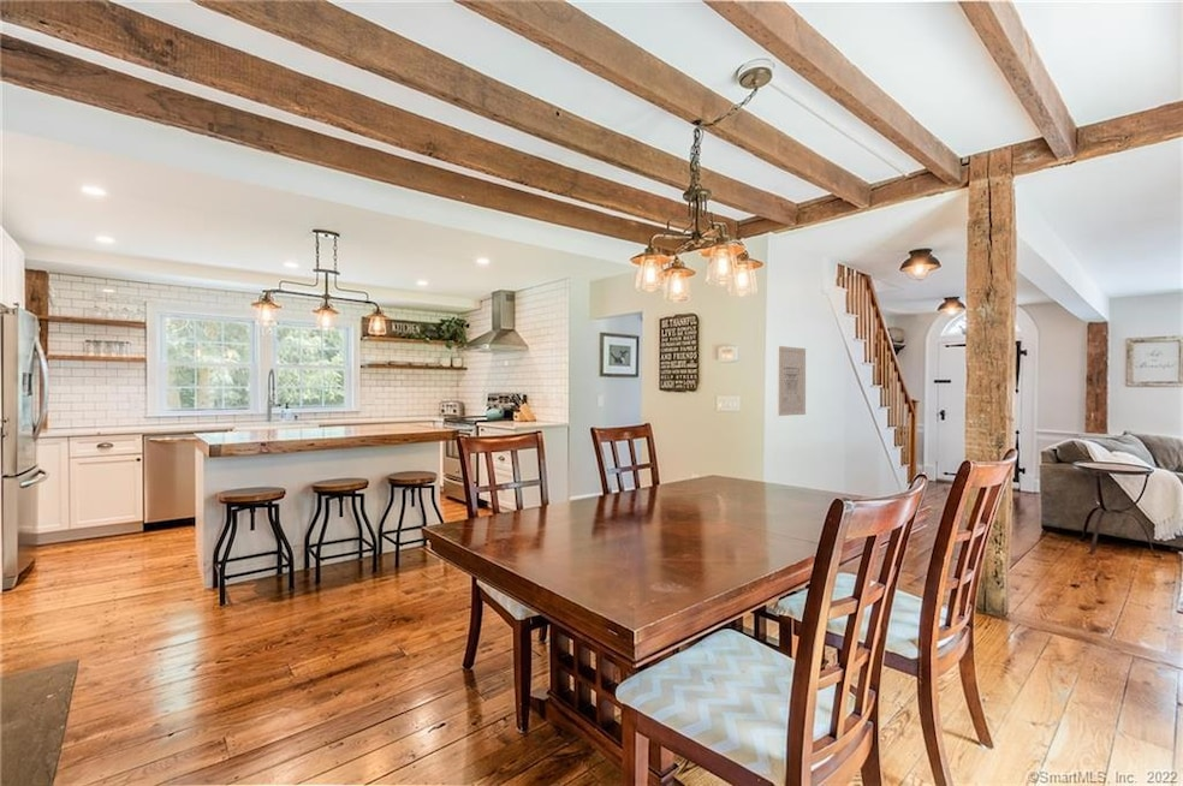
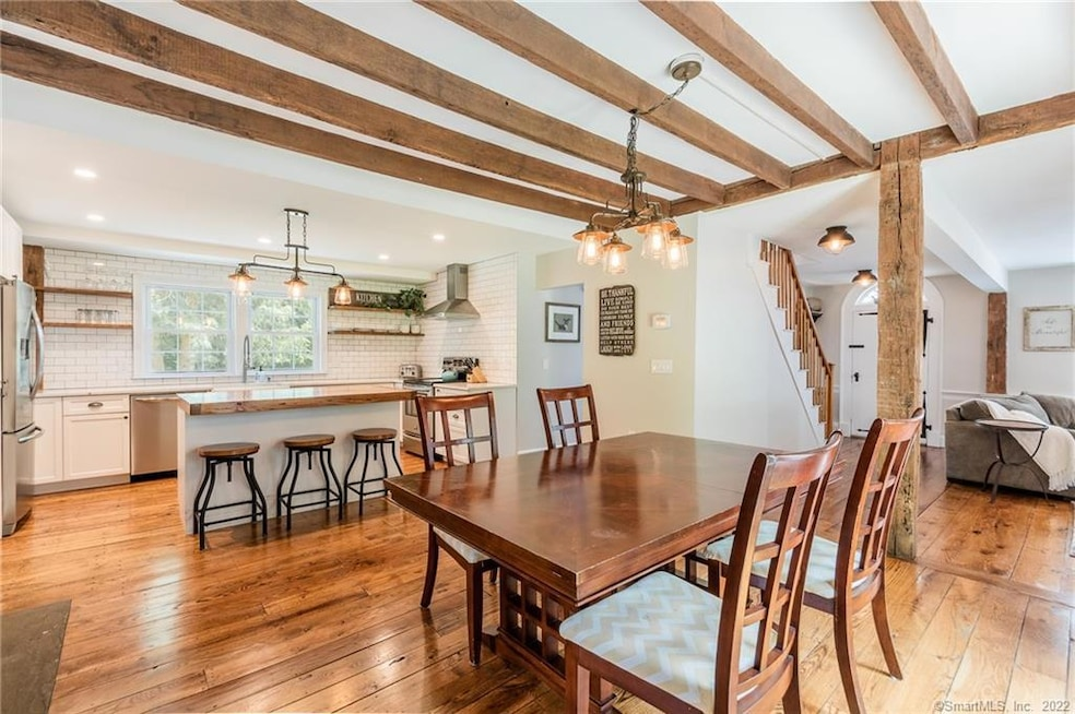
- wall art [777,345,807,417]
